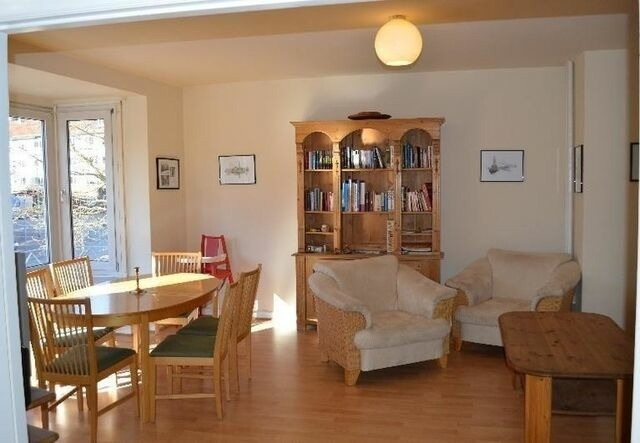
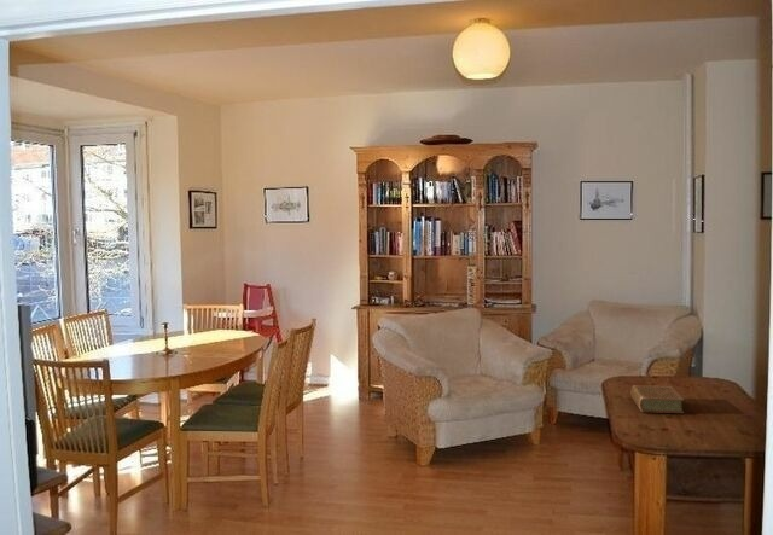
+ book [630,384,685,414]
